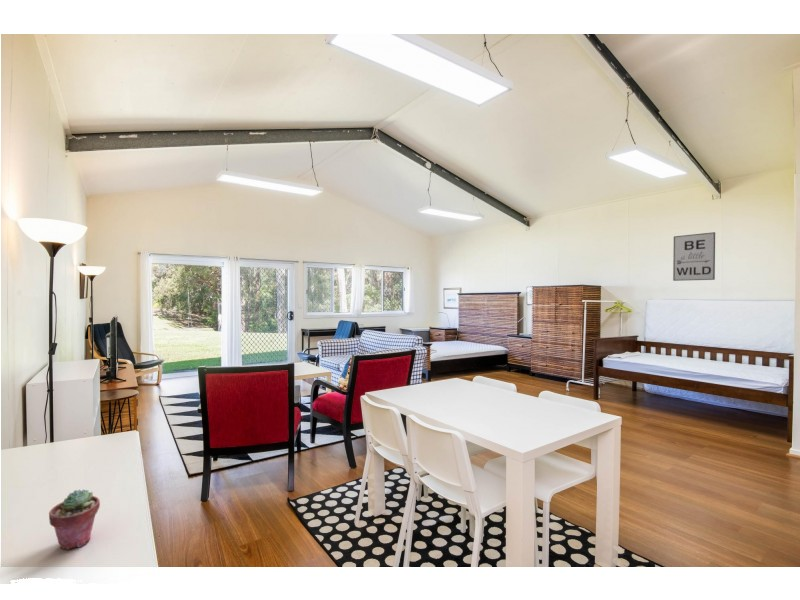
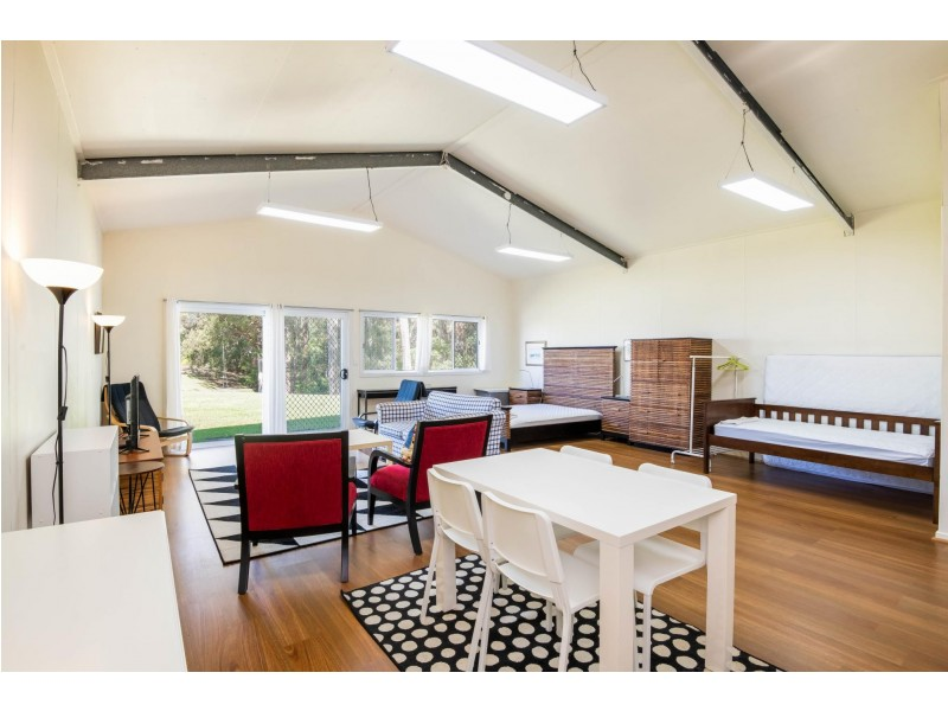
- wall art [672,231,716,282]
- potted succulent [48,489,101,551]
